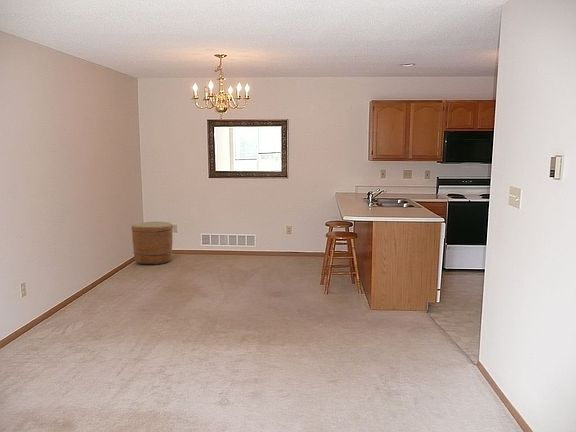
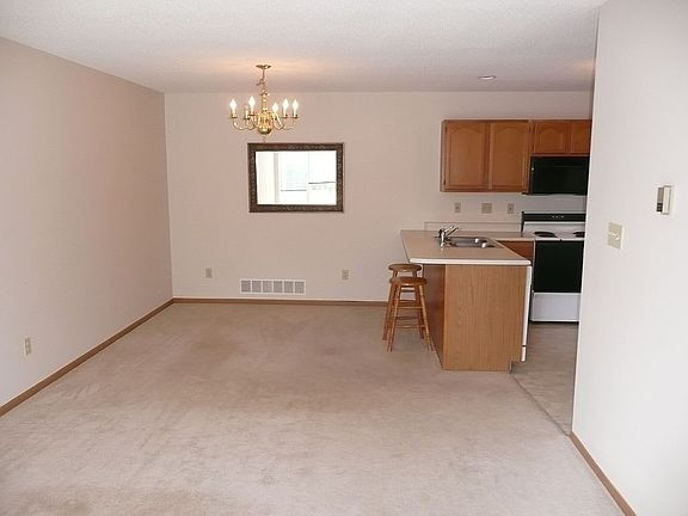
- basket [131,221,174,265]
